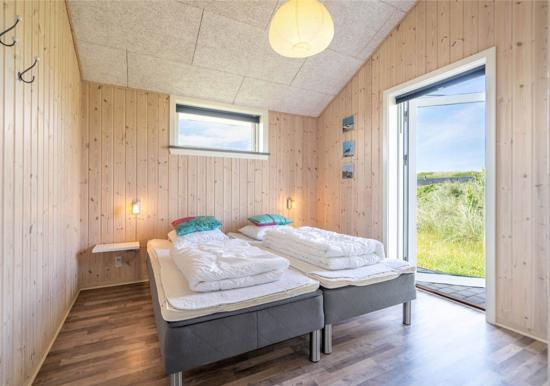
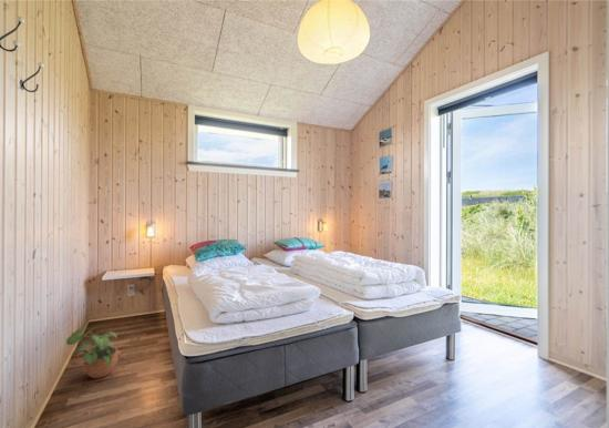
+ potted plant [65,326,120,379]
